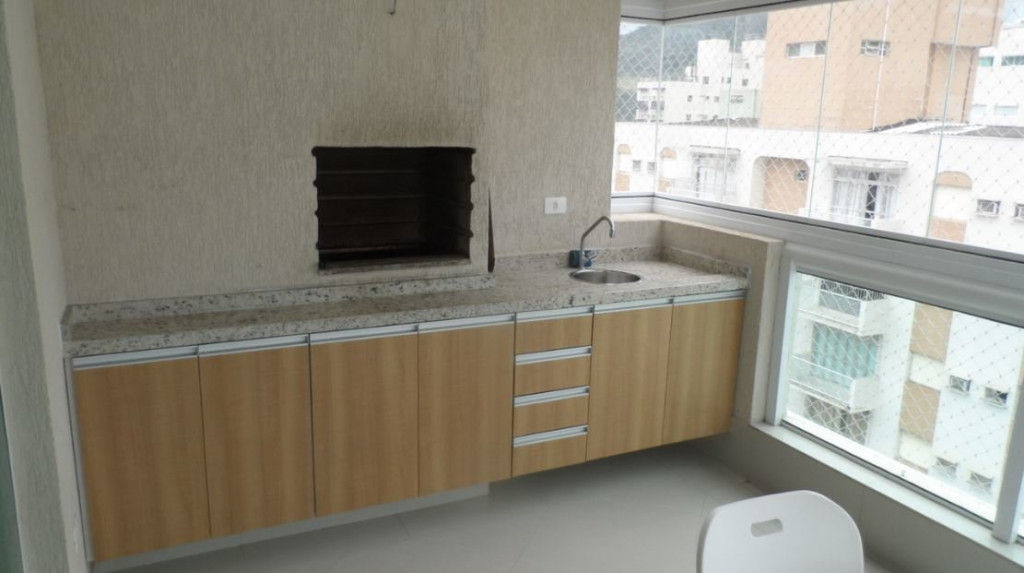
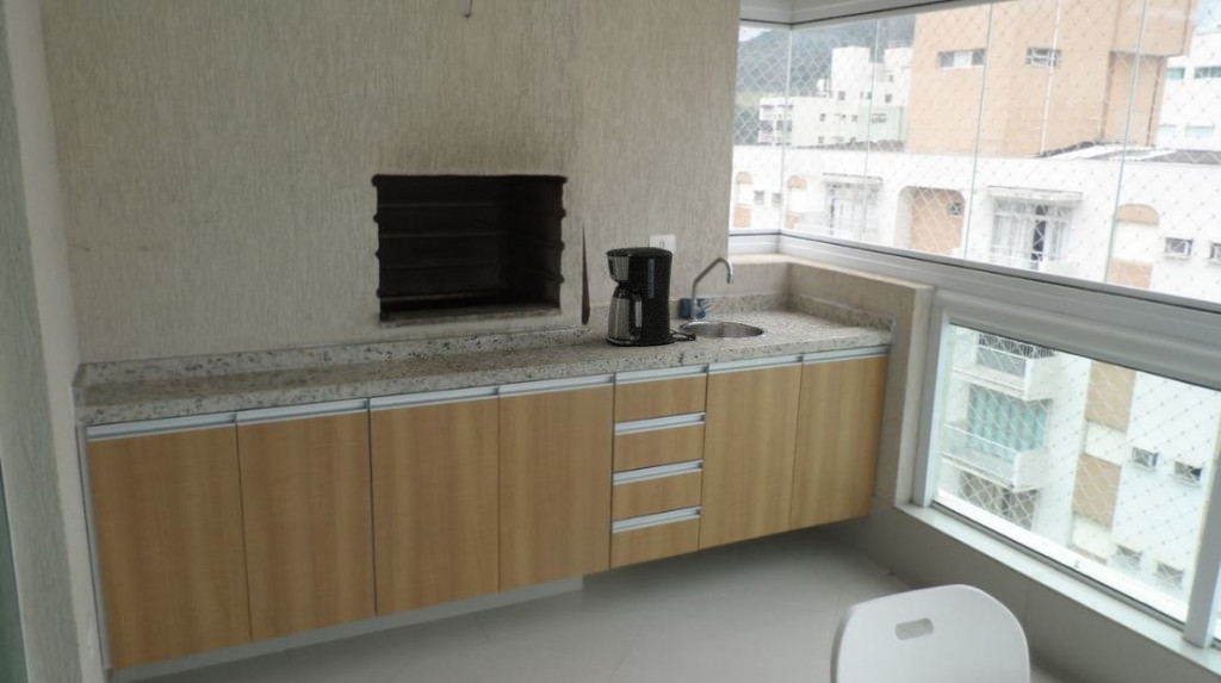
+ coffee maker [603,246,698,347]
